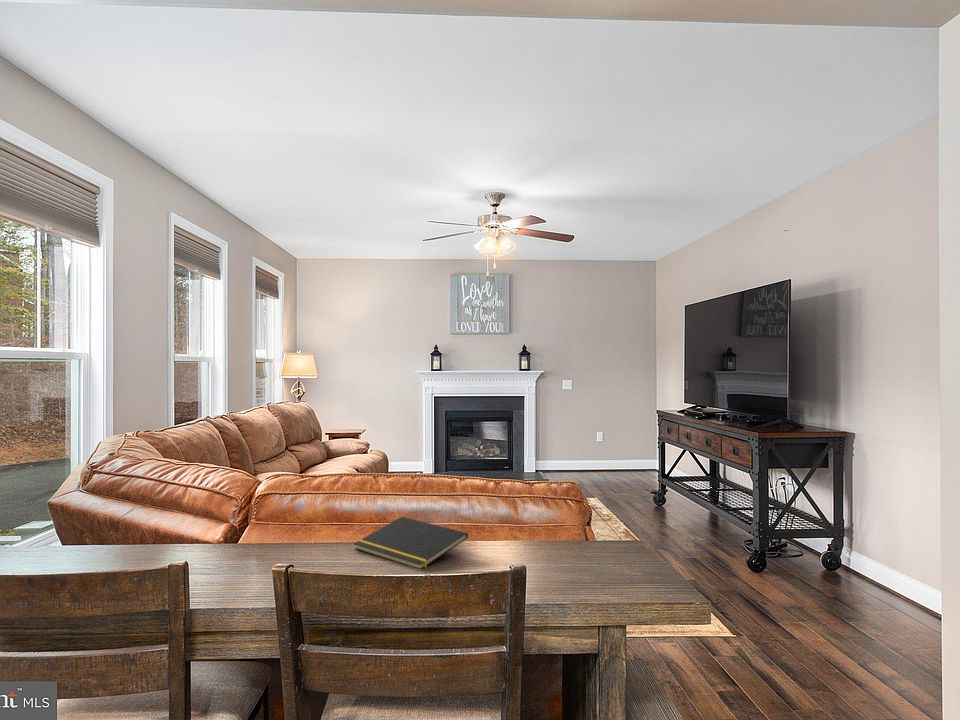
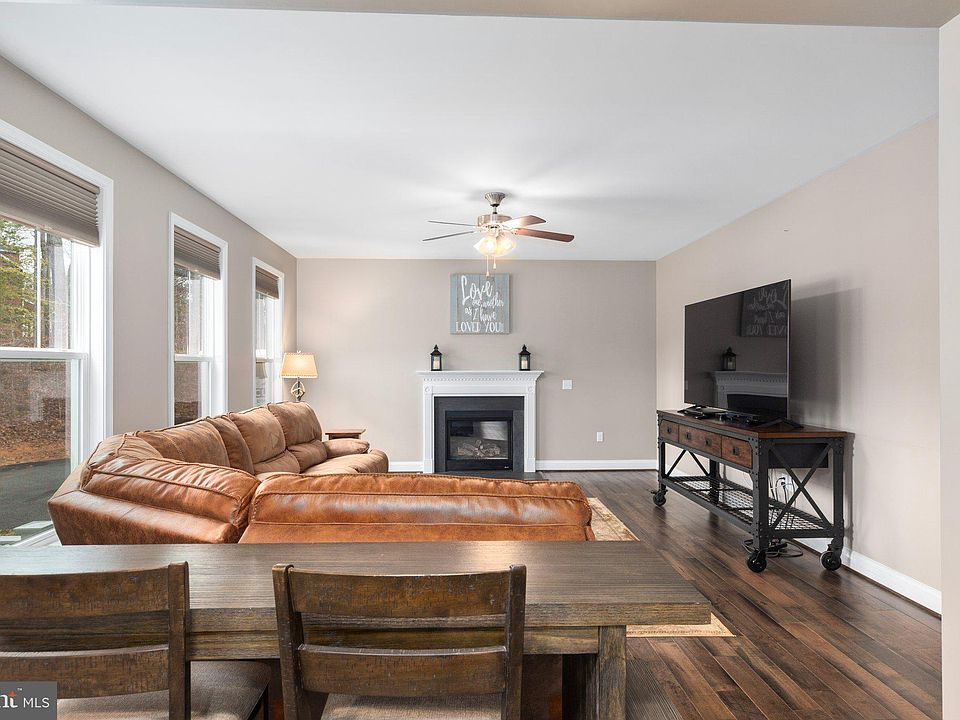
- notepad [353,516,469,570]
